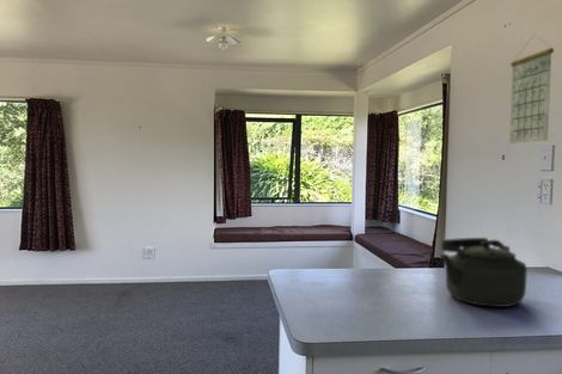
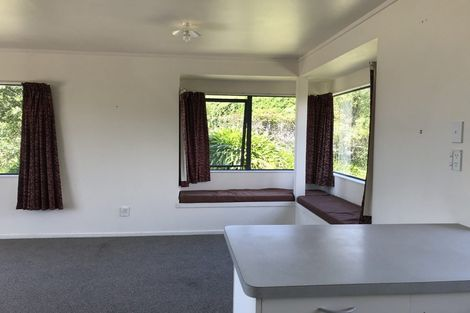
- kettle [439,237,529,308]
- calendar [508,33,555,145]
